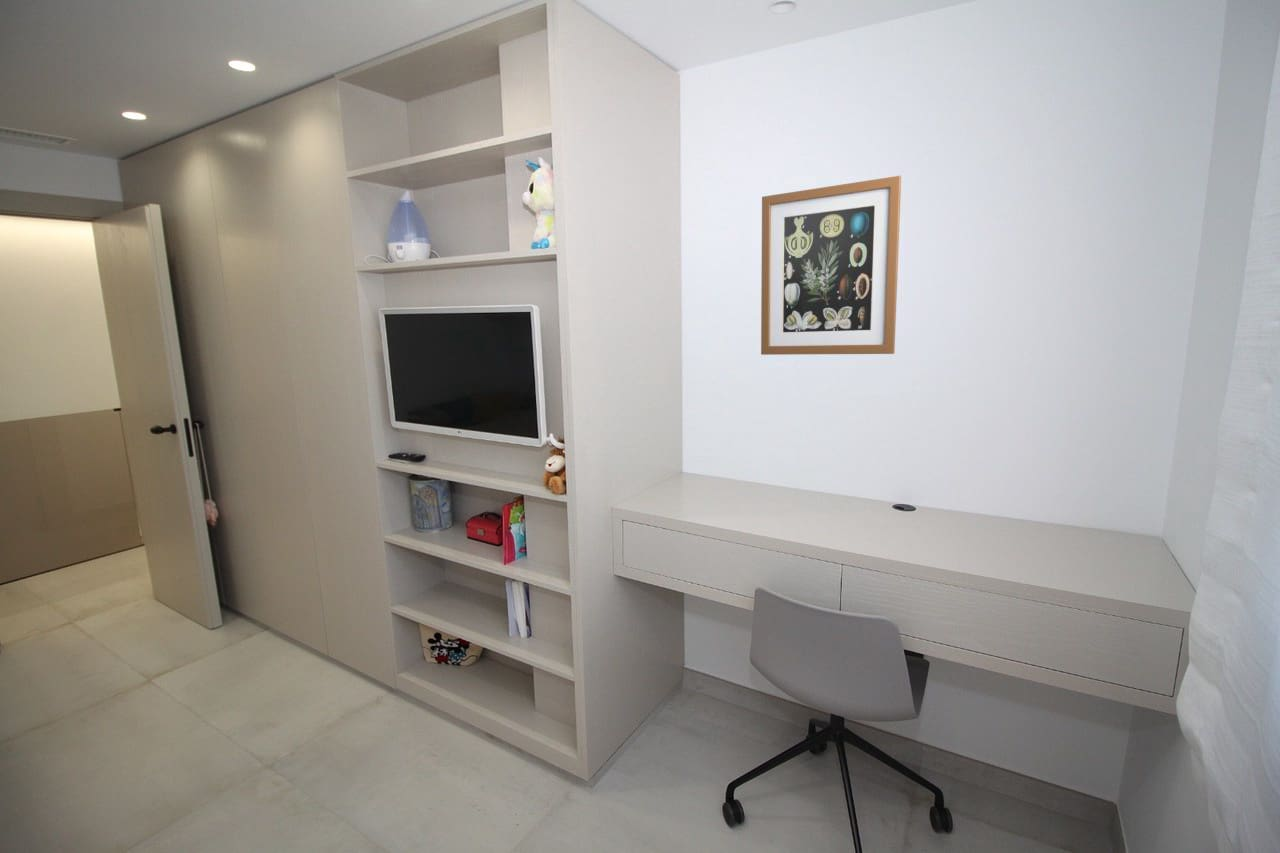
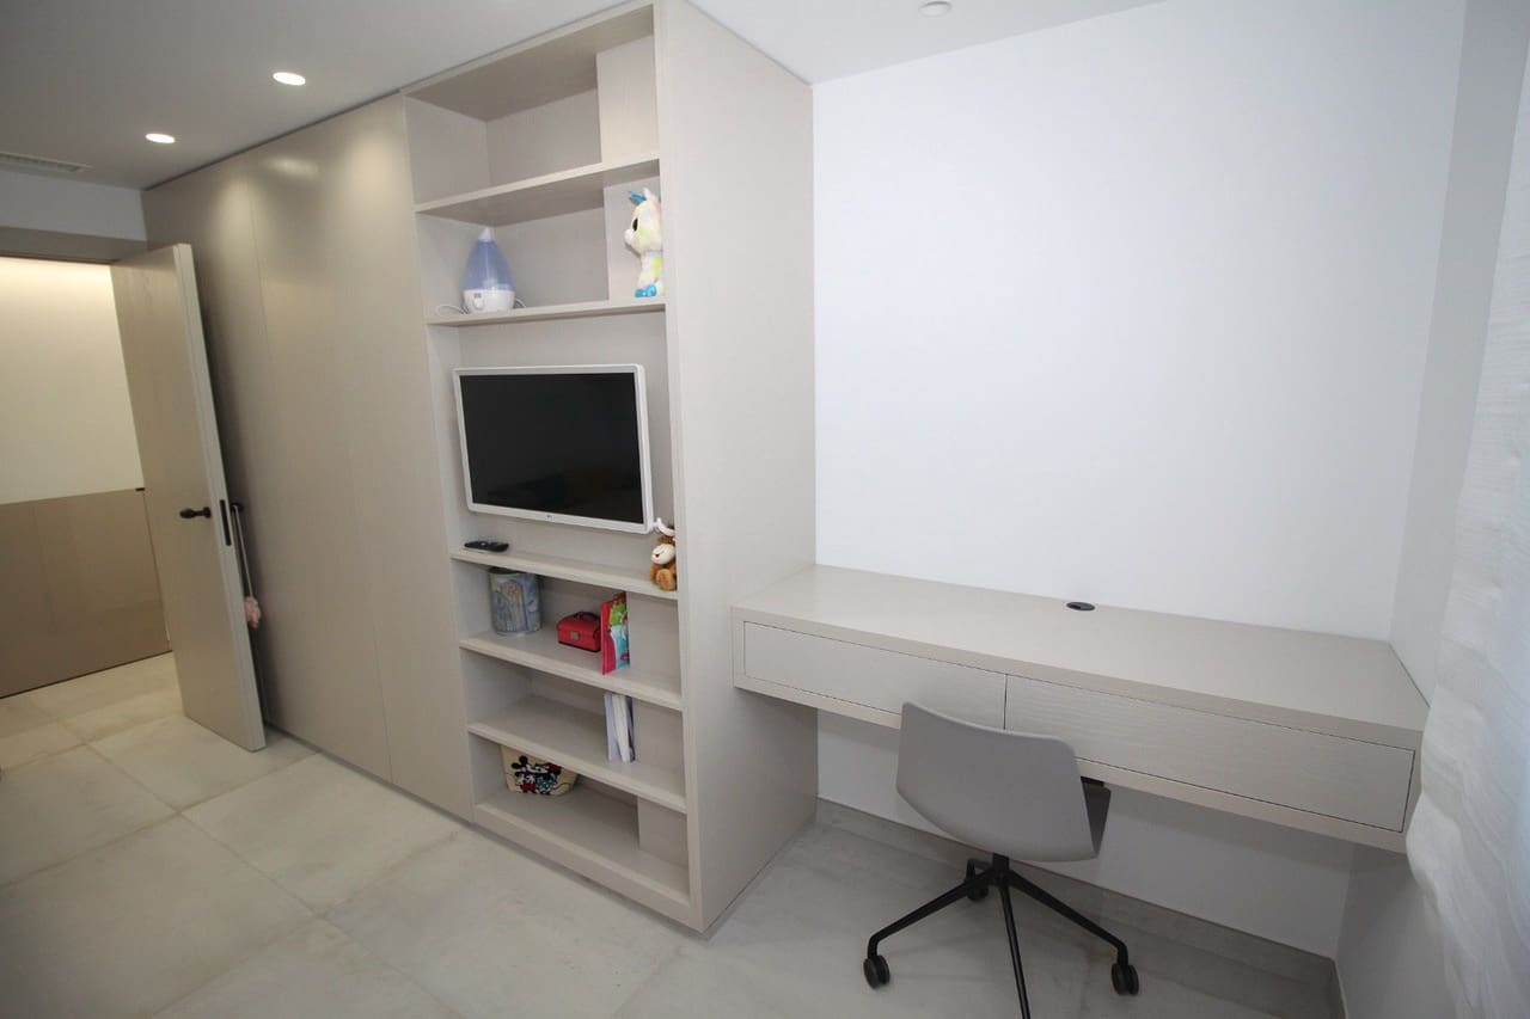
- wall art [760,175,902,356]
